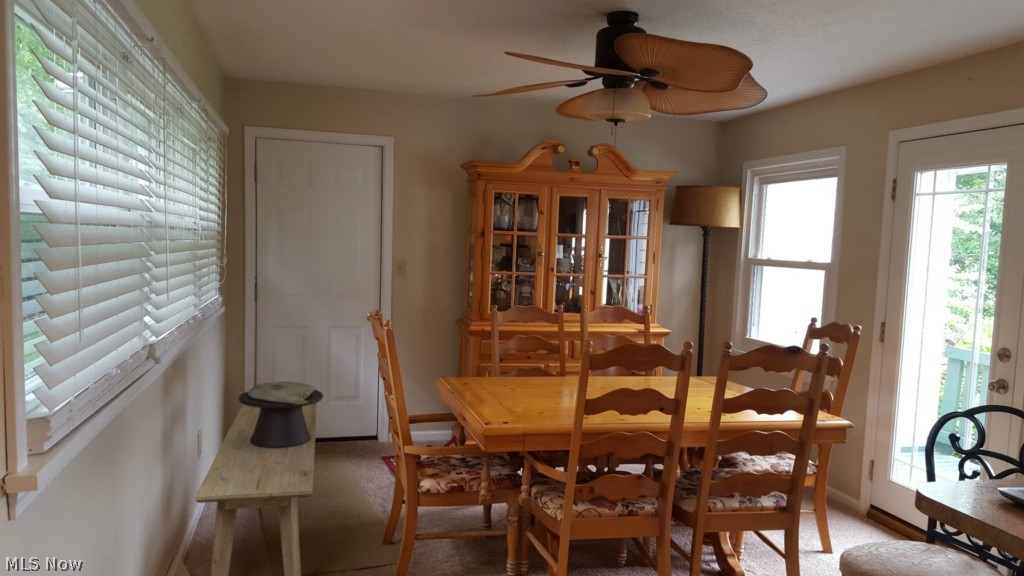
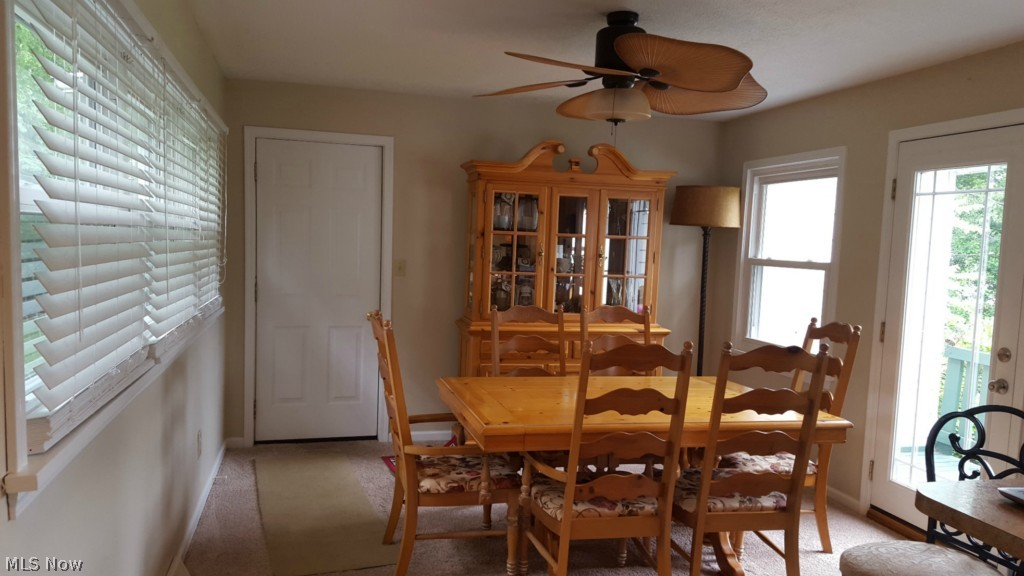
- bench [194,388,318,576]
- decorative bowl [238,381,324,448]
